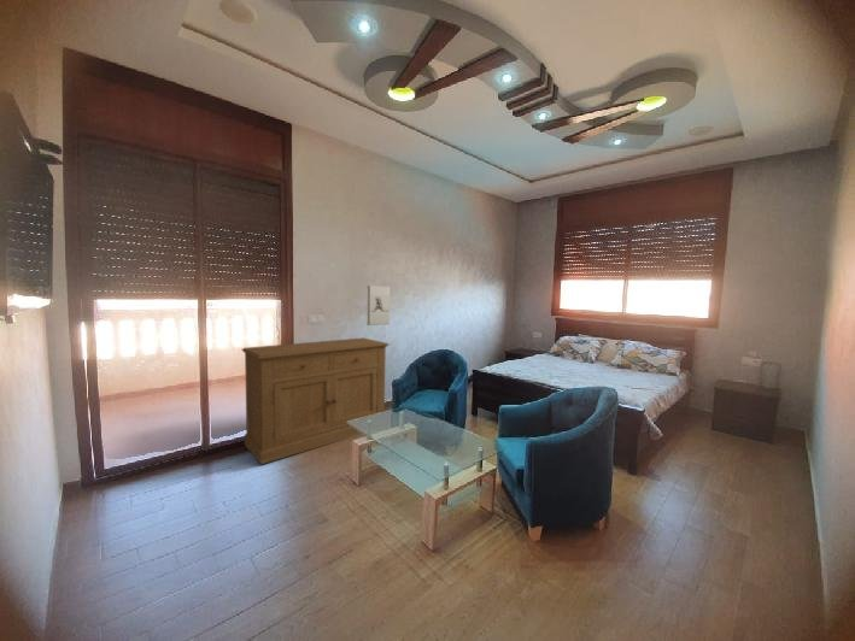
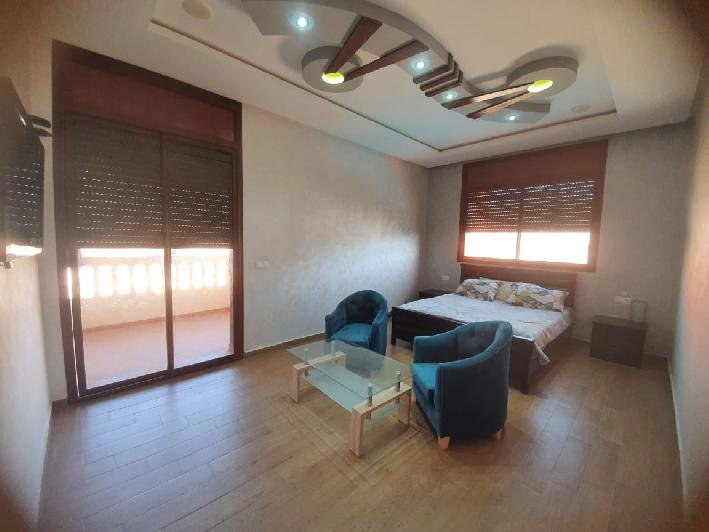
- wall sculpture [367,284,391,327]
- sideboard [240,337,391,465]
